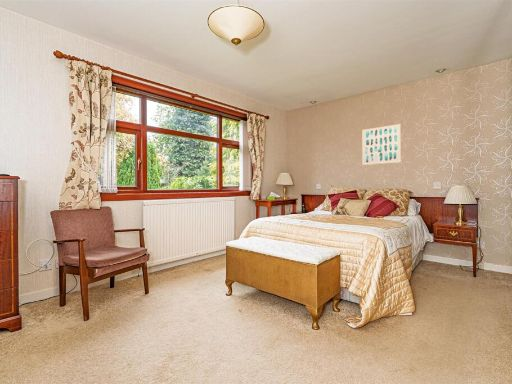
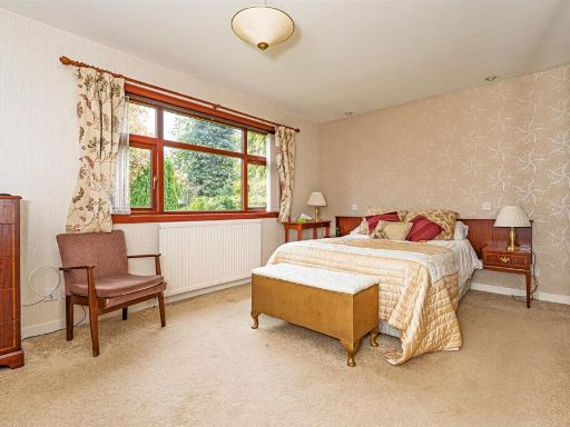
- wall art [361,123,402,166]
